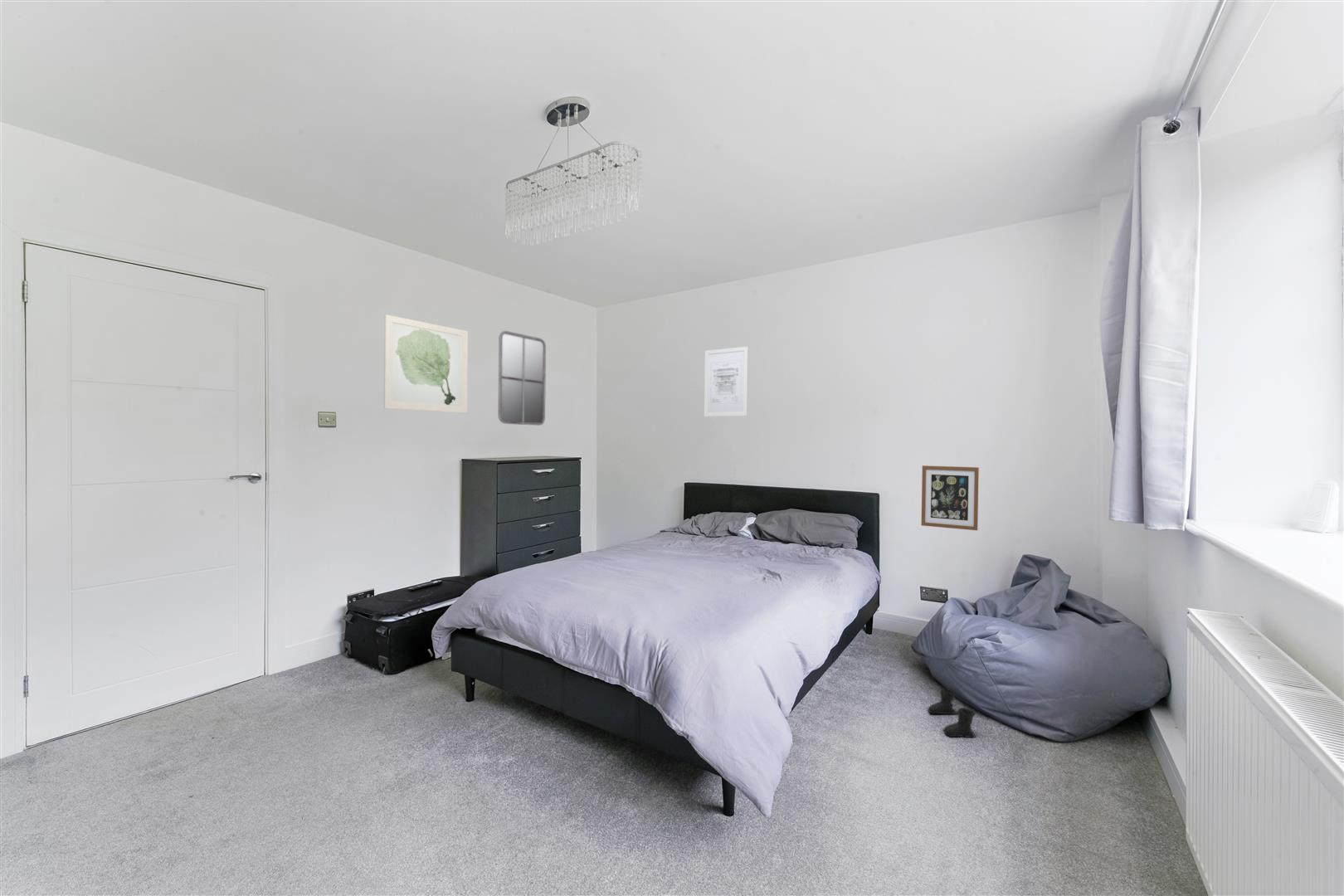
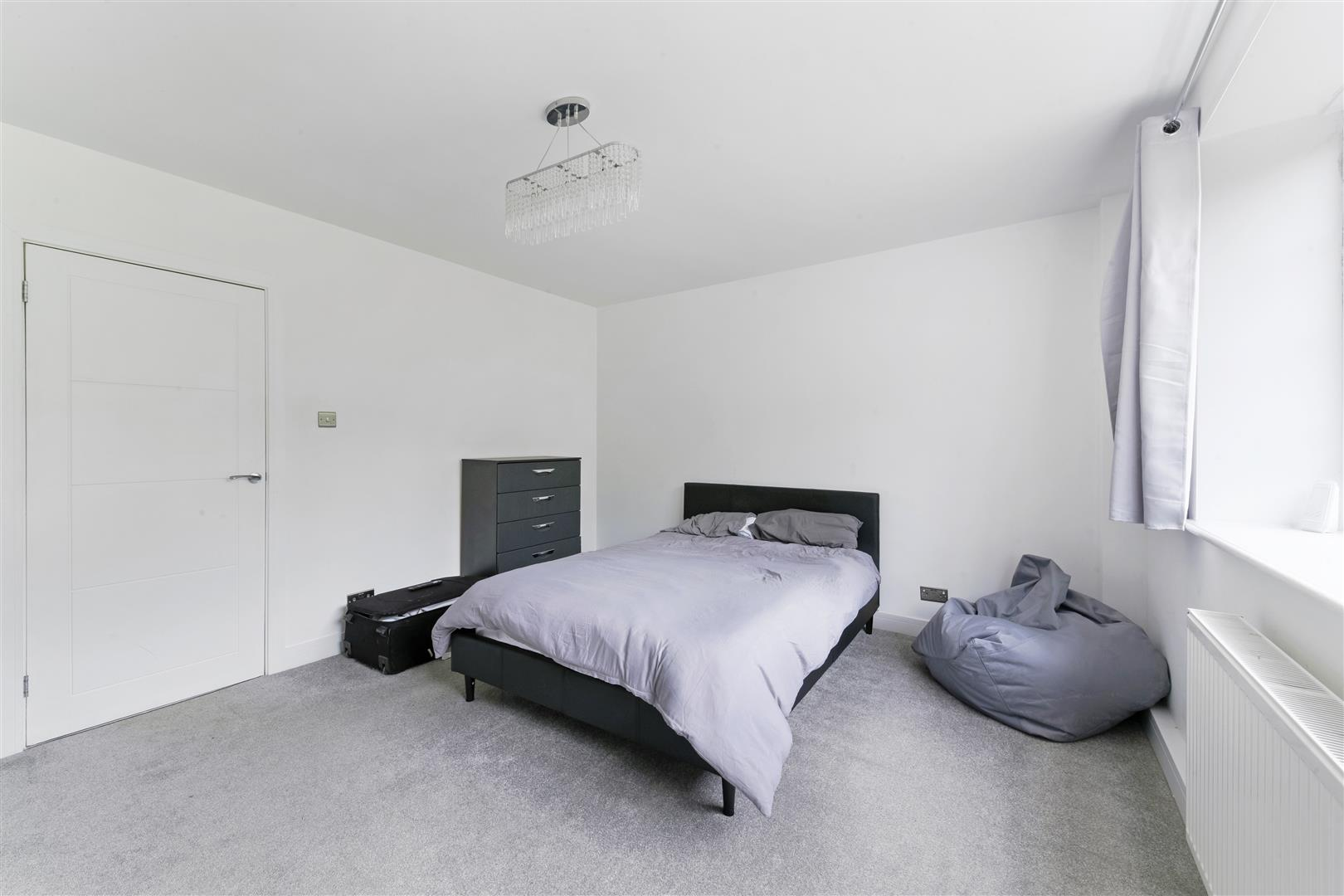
- wall art [921,465,980,531]
- home mirror [497,330,547,426]
- wall art [383,314,469,414]
- wall art [704,346,749,417]
- boots [927,687,976,739]
